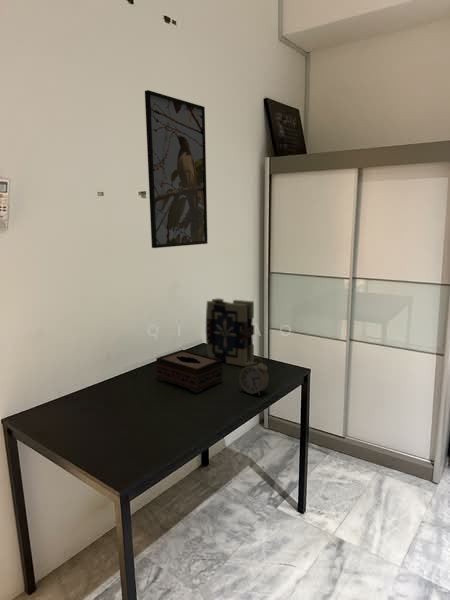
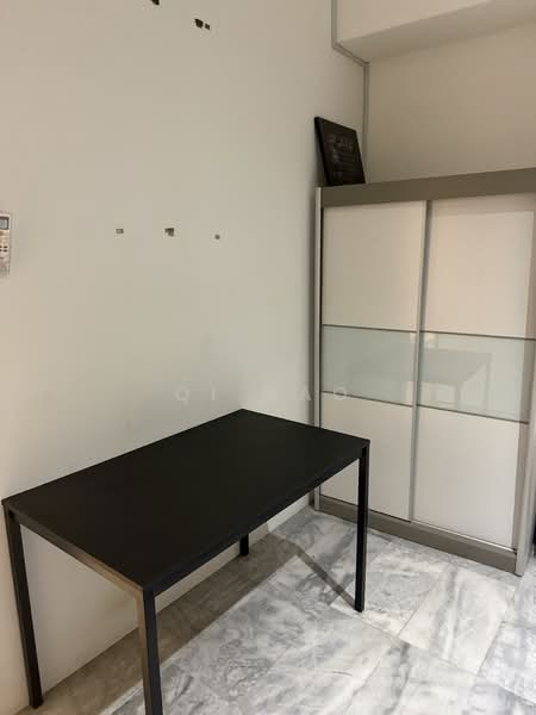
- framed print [144,89,209,249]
- book [205,297,255,367]
- tissue box [155,349,224,394]
- alarm clock [239,356,270,396]
